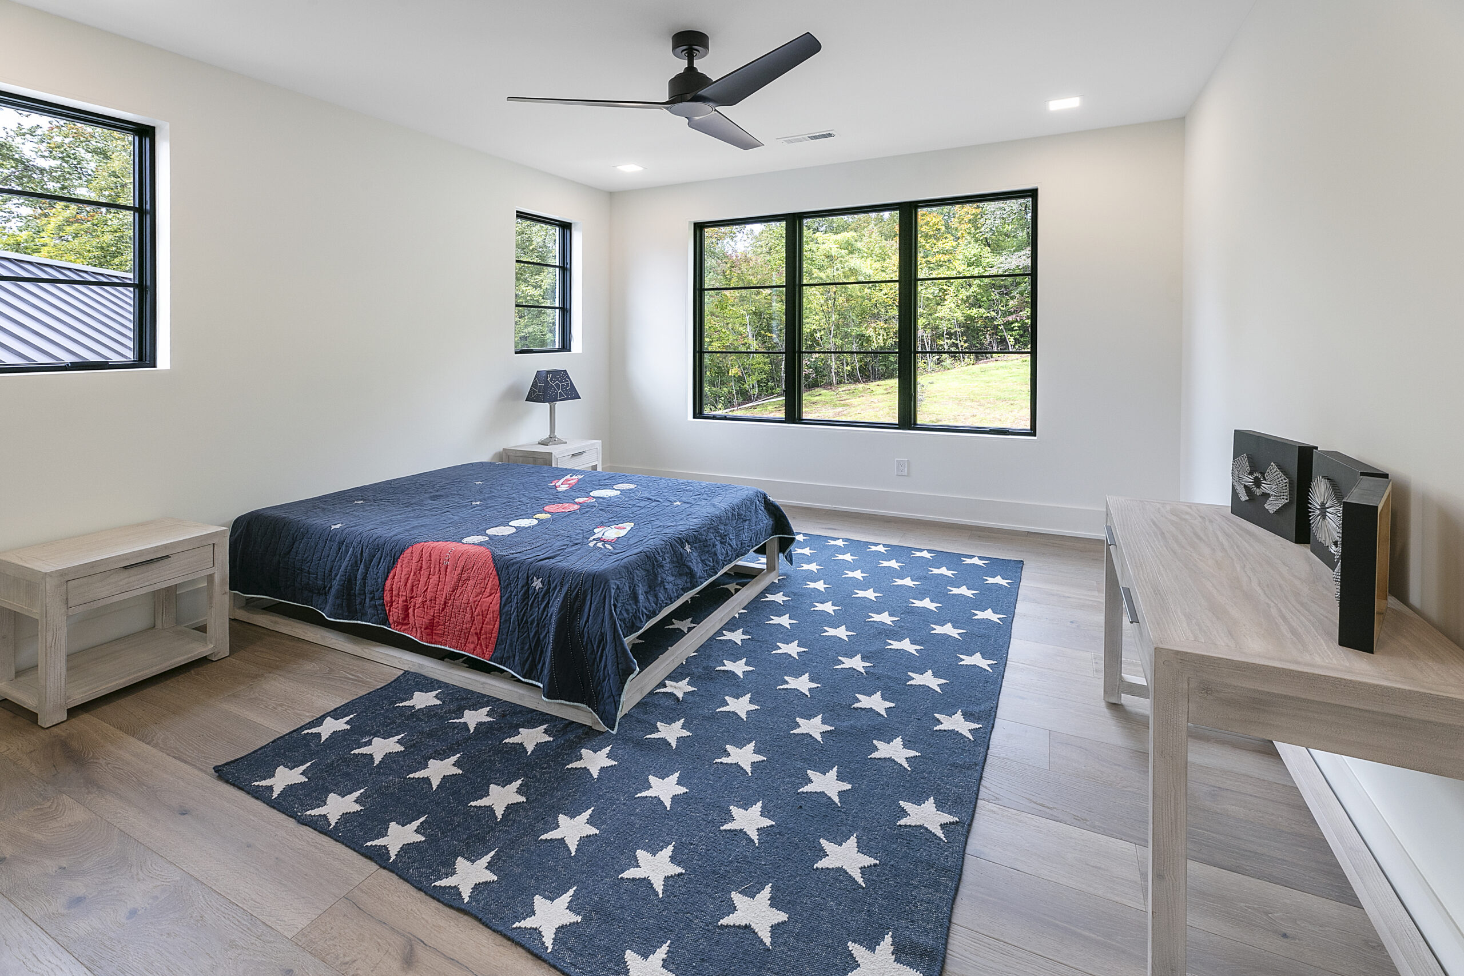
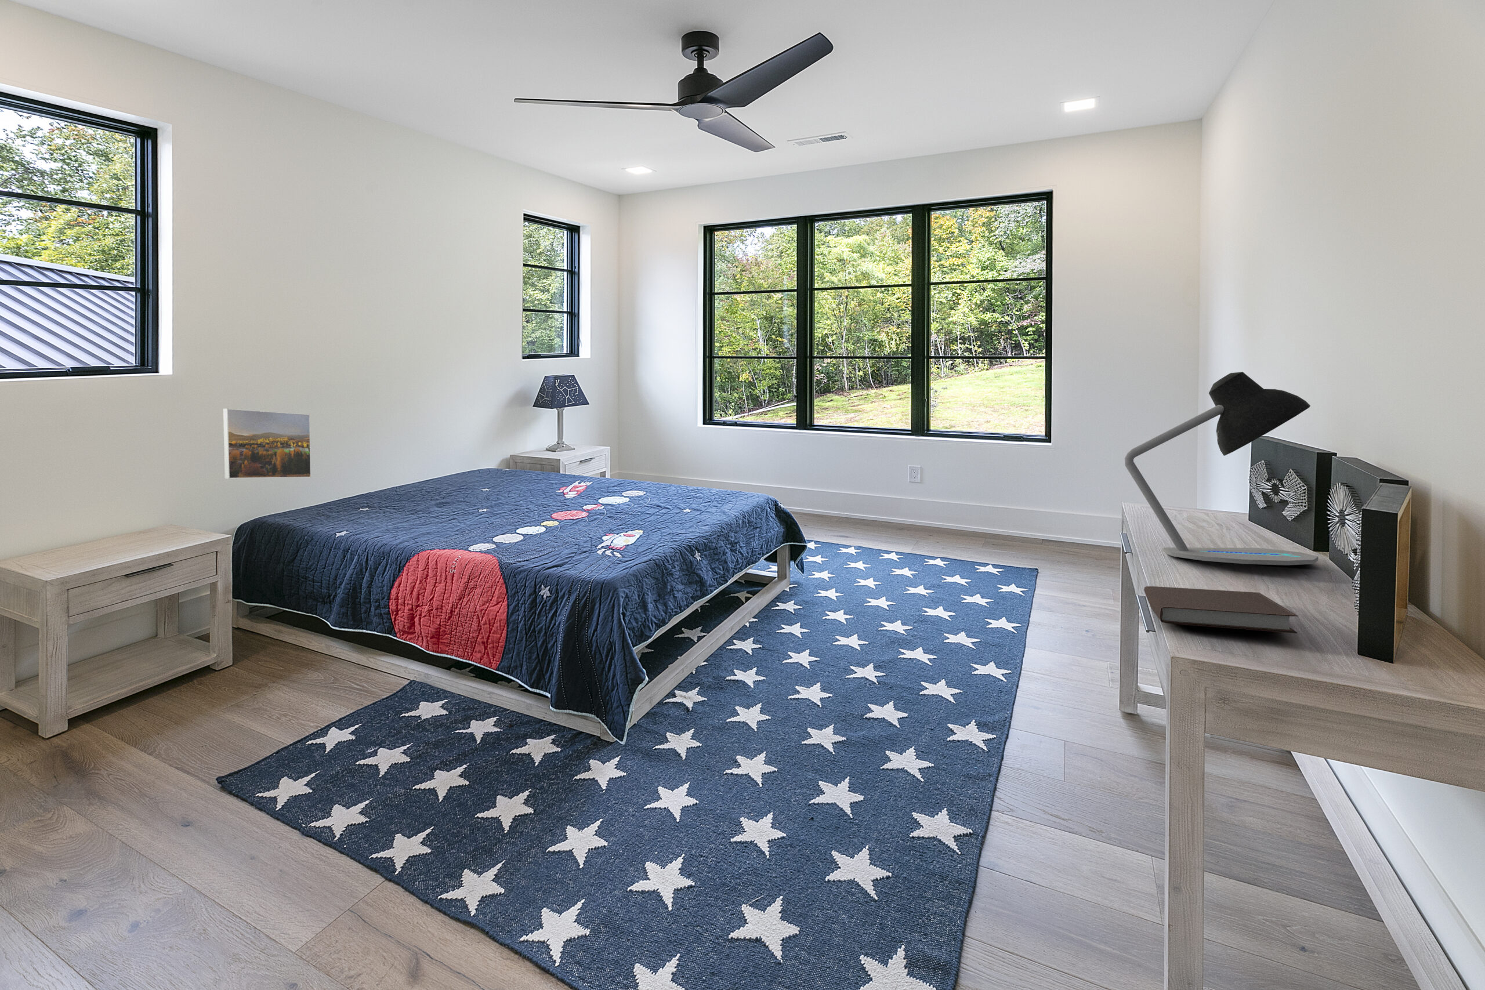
+ desk lamp [1124,371,1319,566]
+ notebook [1144,586,1298,634]
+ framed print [223,408,312,480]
